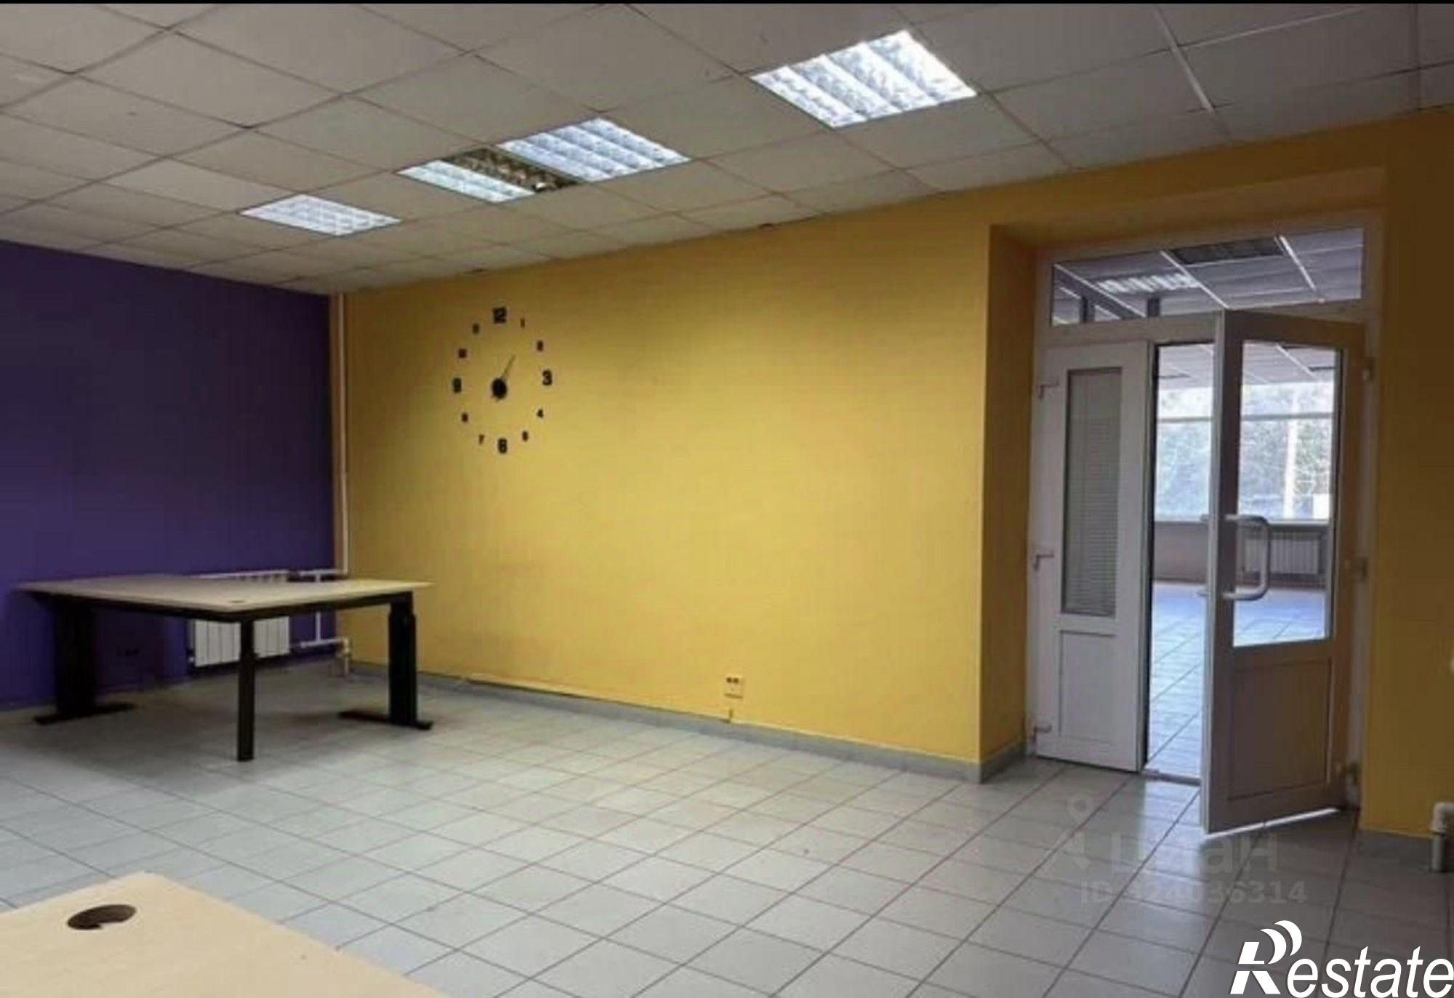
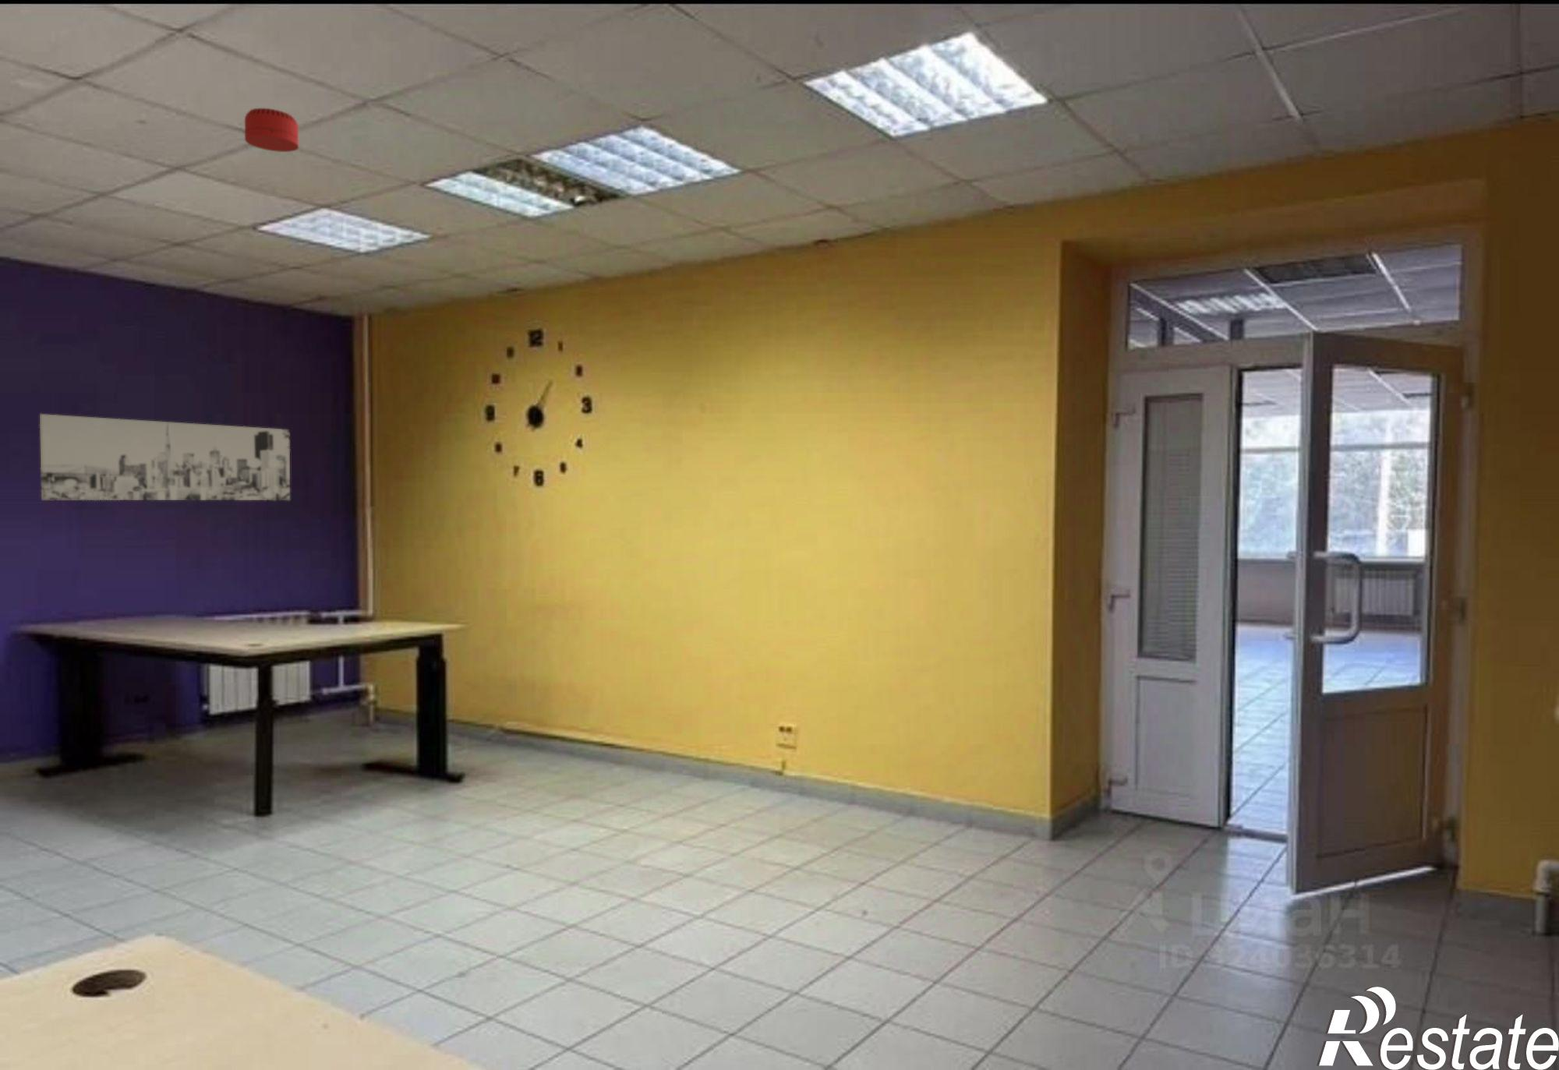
+ smoke detector [244,108,300,153]
+ wall art [39,414,290,501]
